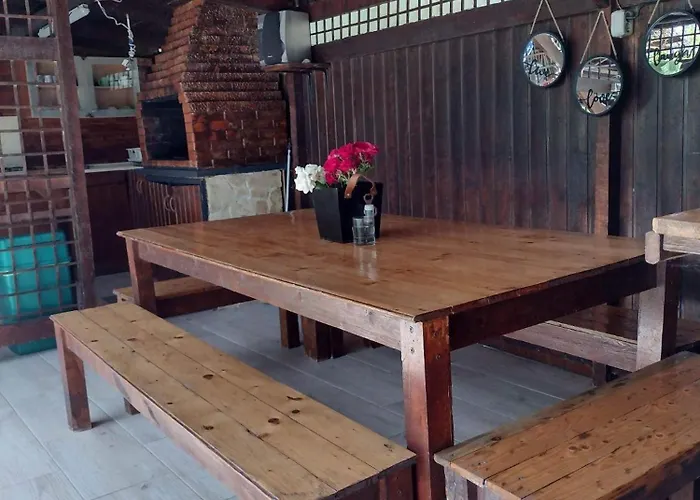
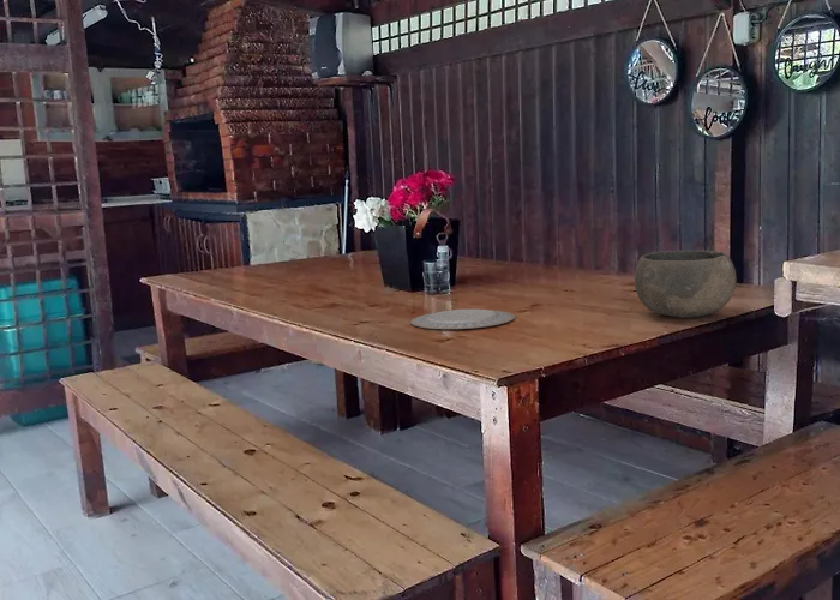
+ bowl [634,248,738,319]
+ chinaware [409,308,516,330]
